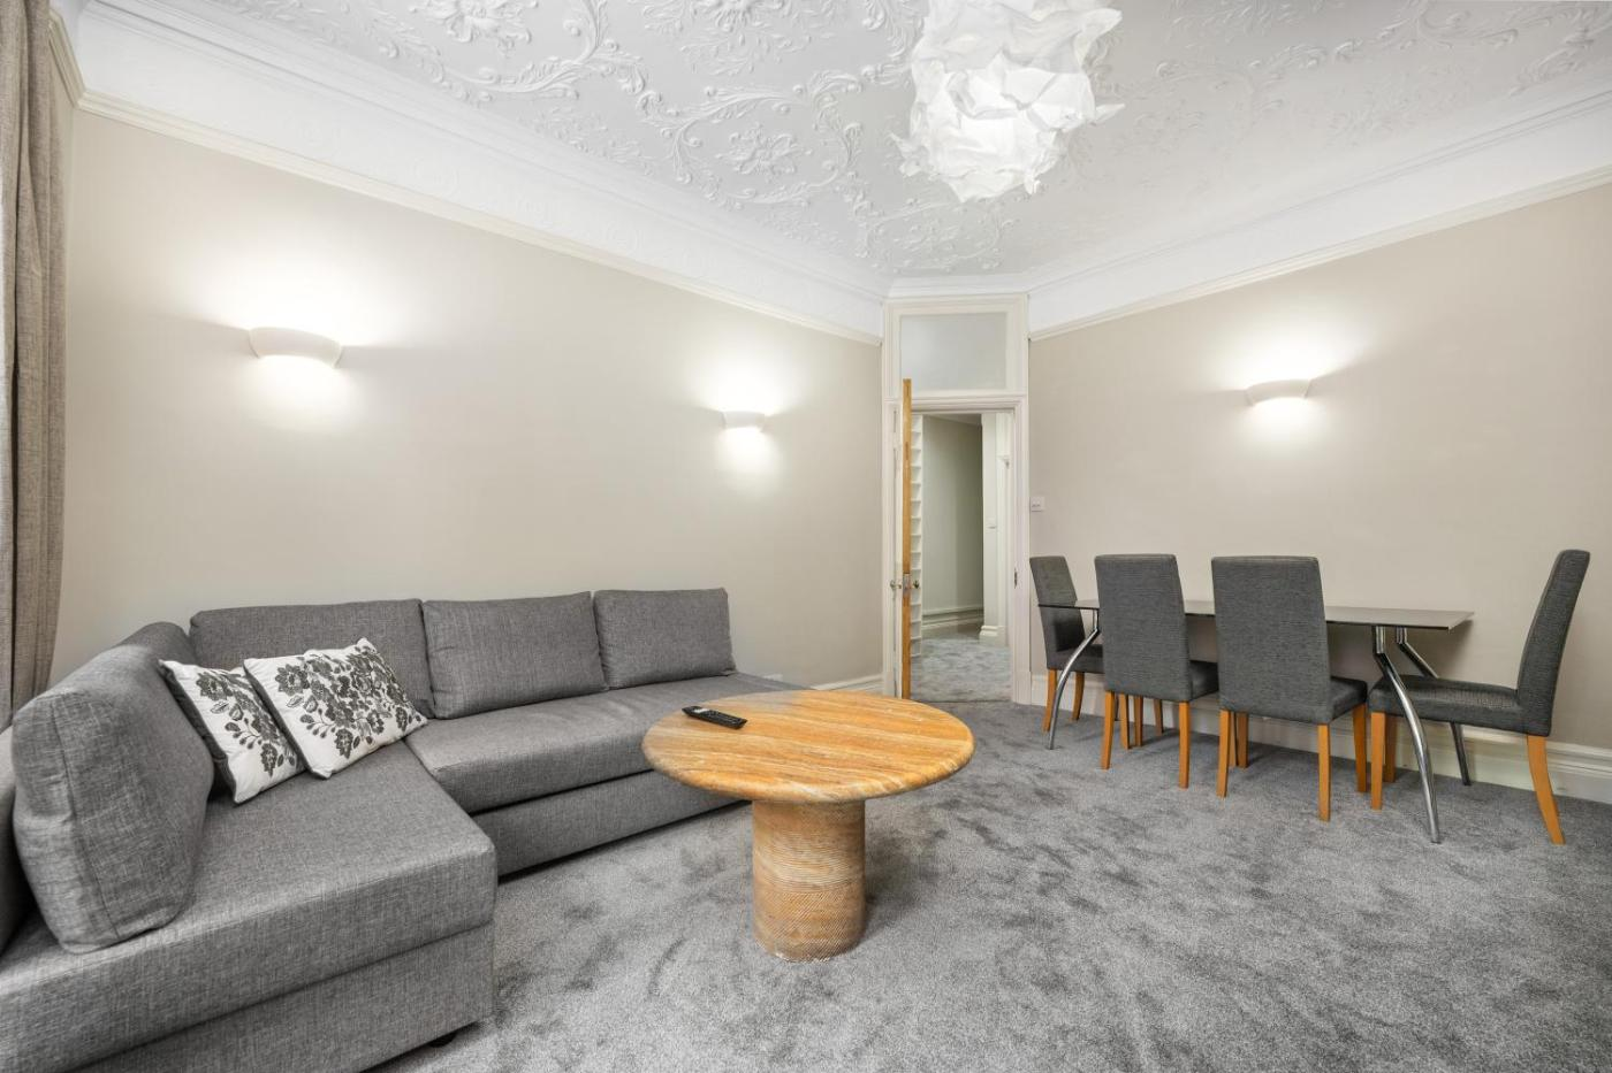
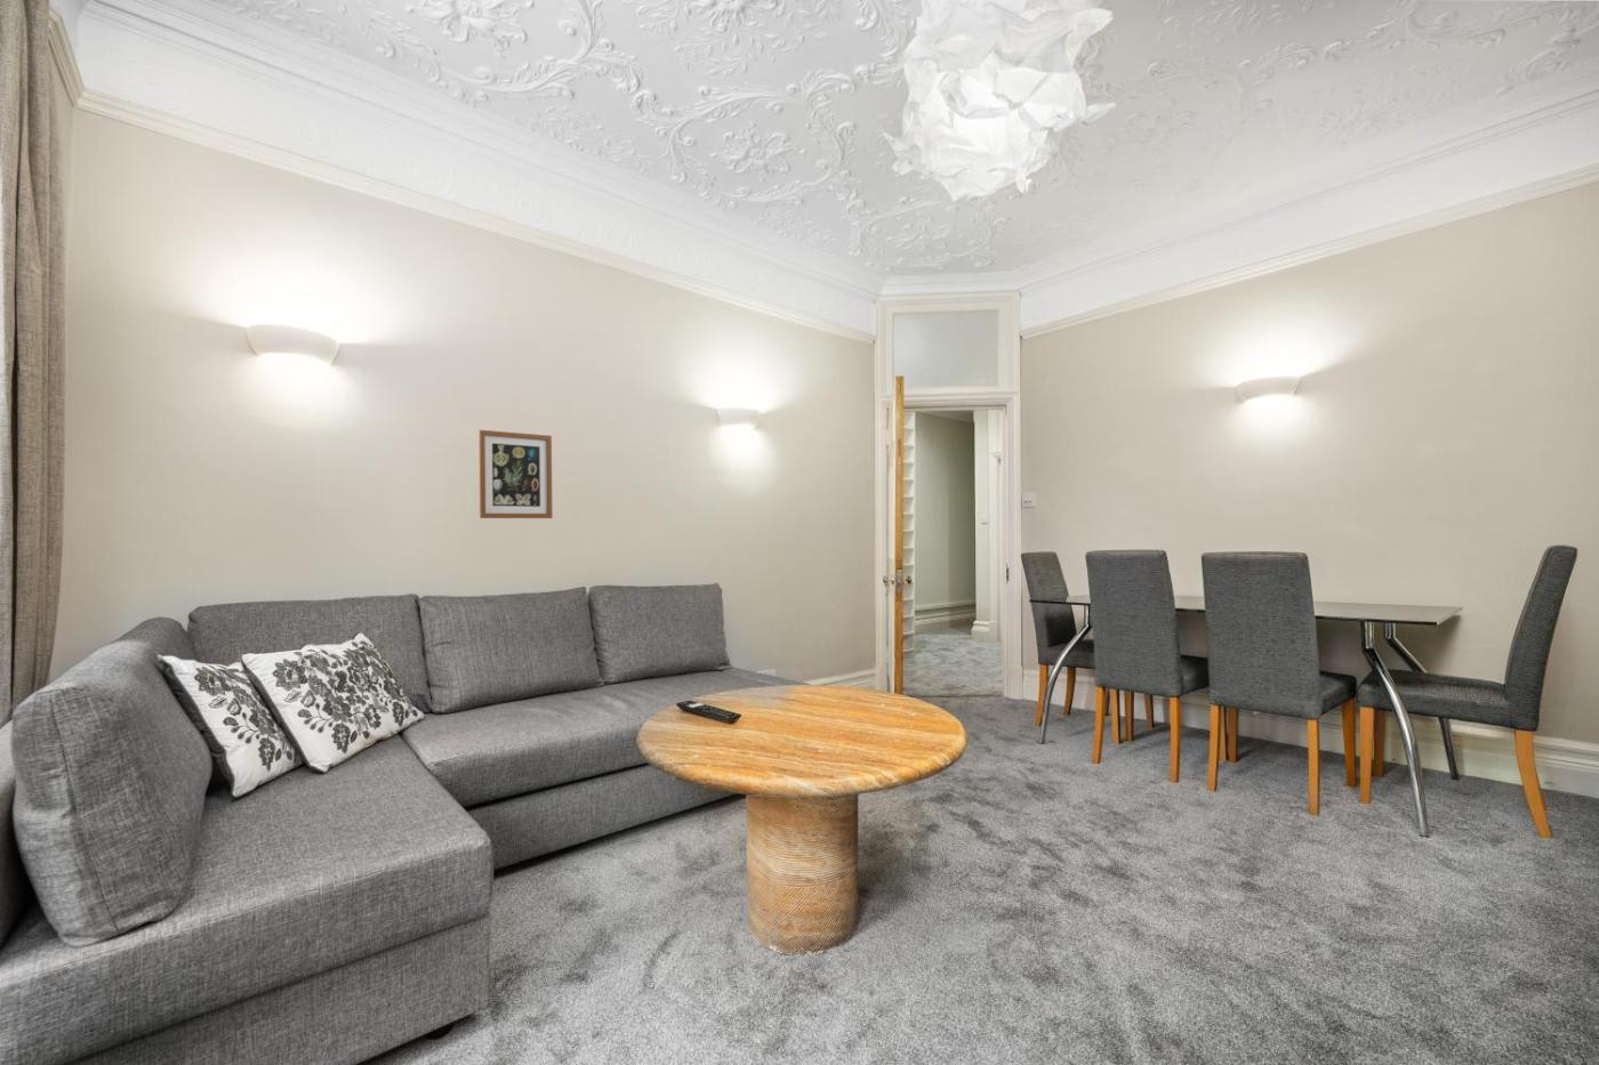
+ wall art [478,429,554,519]
